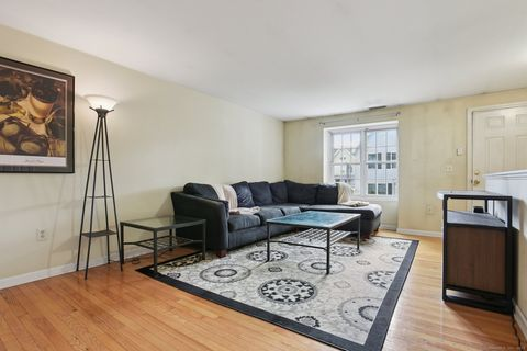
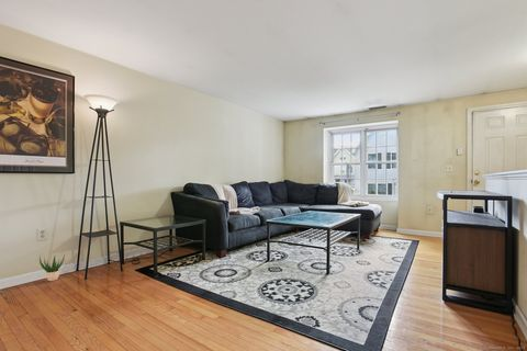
+ potted plant [38,253,66,282]
